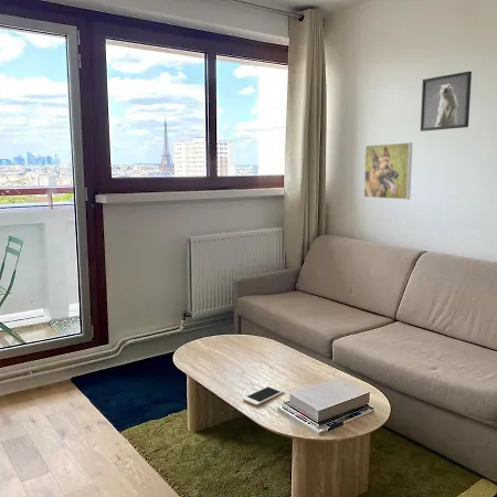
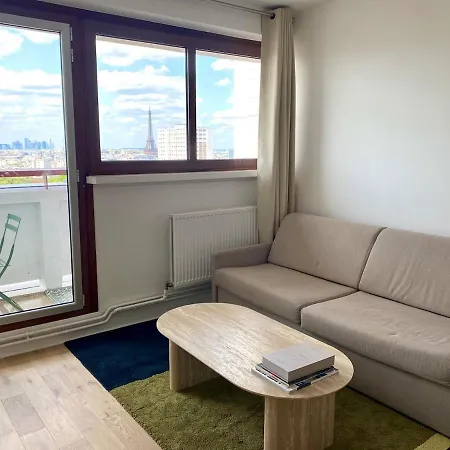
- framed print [362,141,413,201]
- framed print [420,71,473,133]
- cell phone [241,384,285,406]
